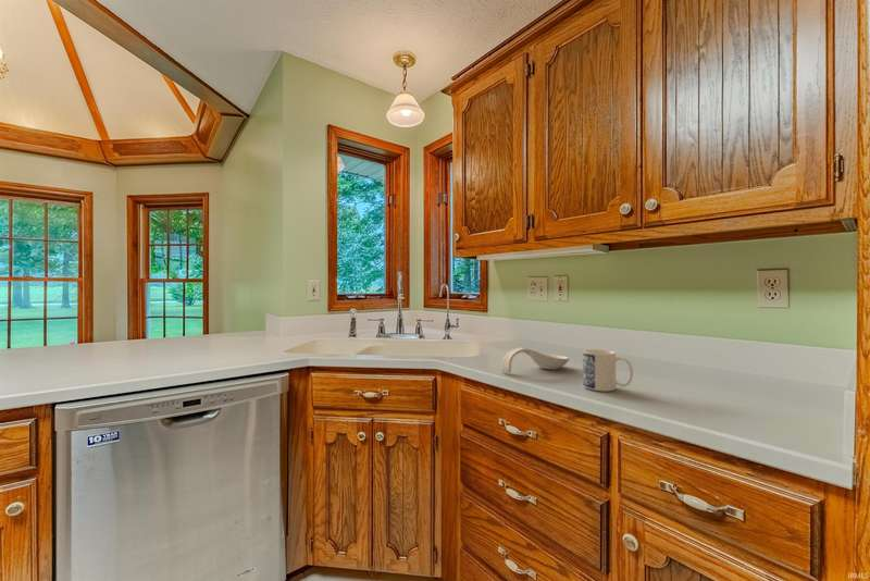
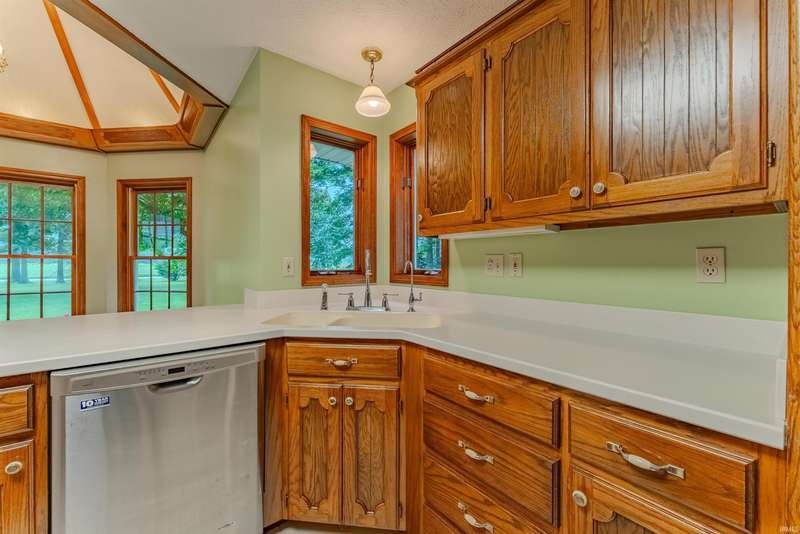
- spoon rest [500,346,570,373]
- mug [582,348,634,392]
